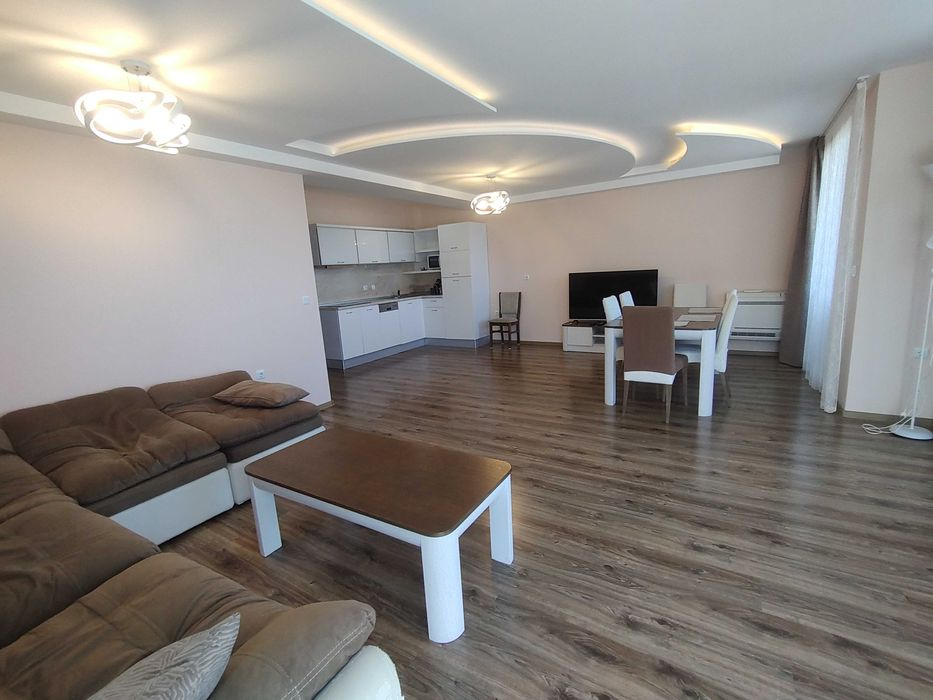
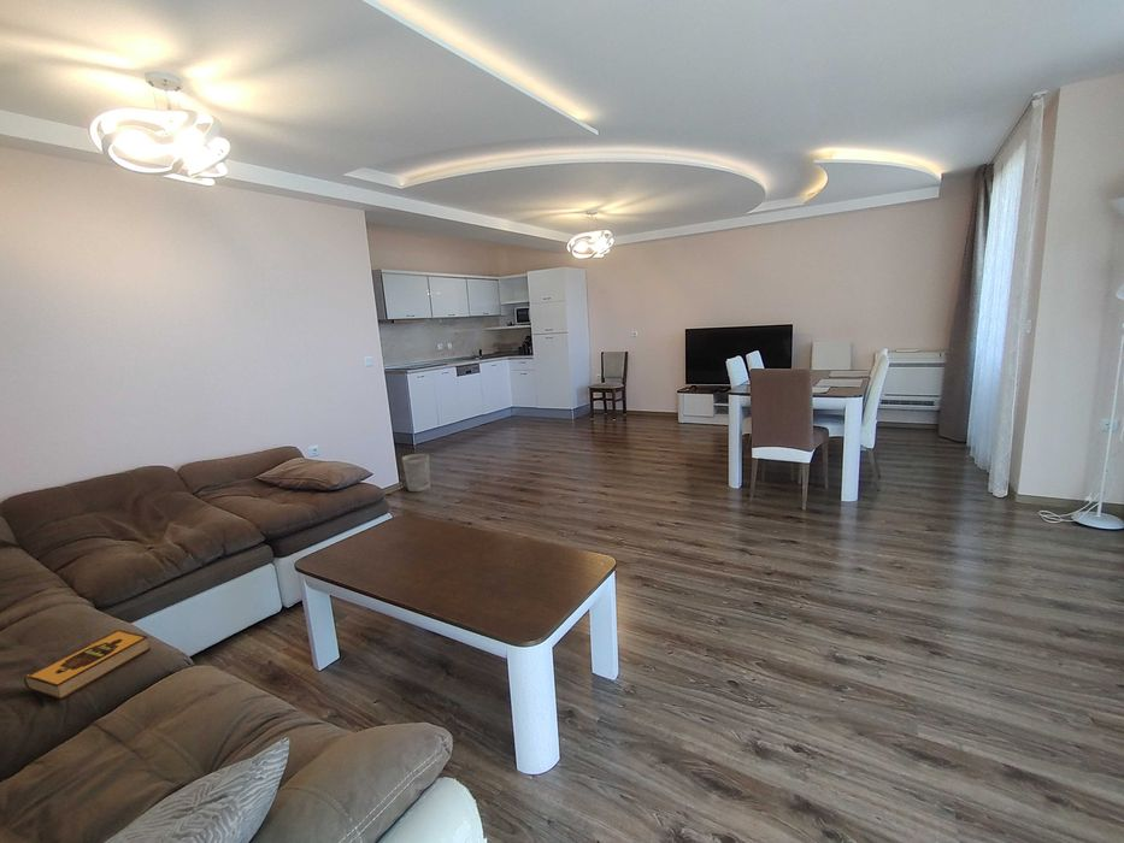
+ wastebasket [401,453,431,493]
+ hardback book [23,629,152,701]
